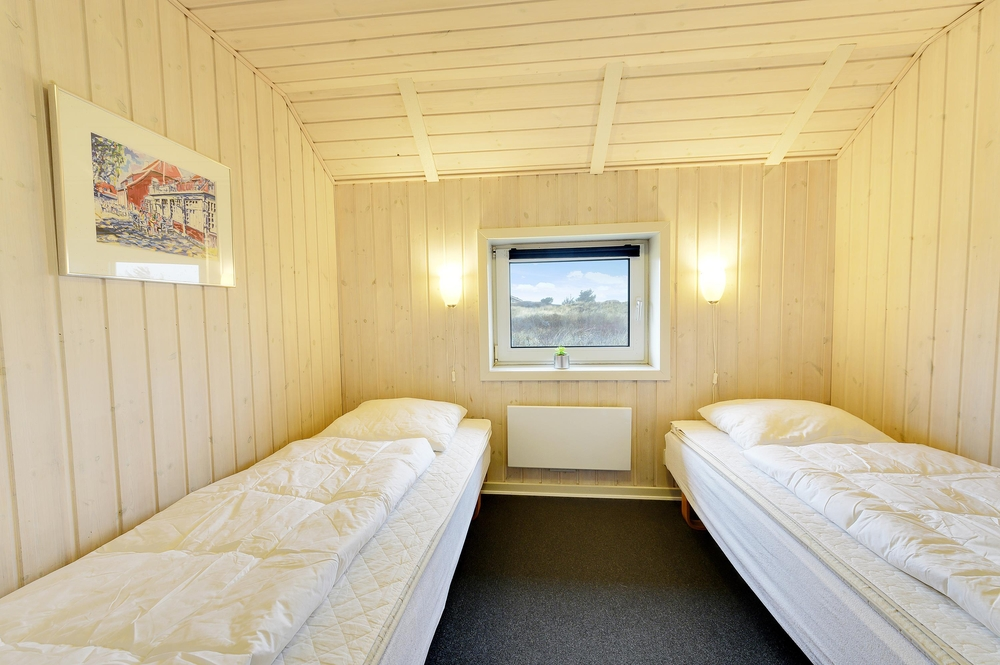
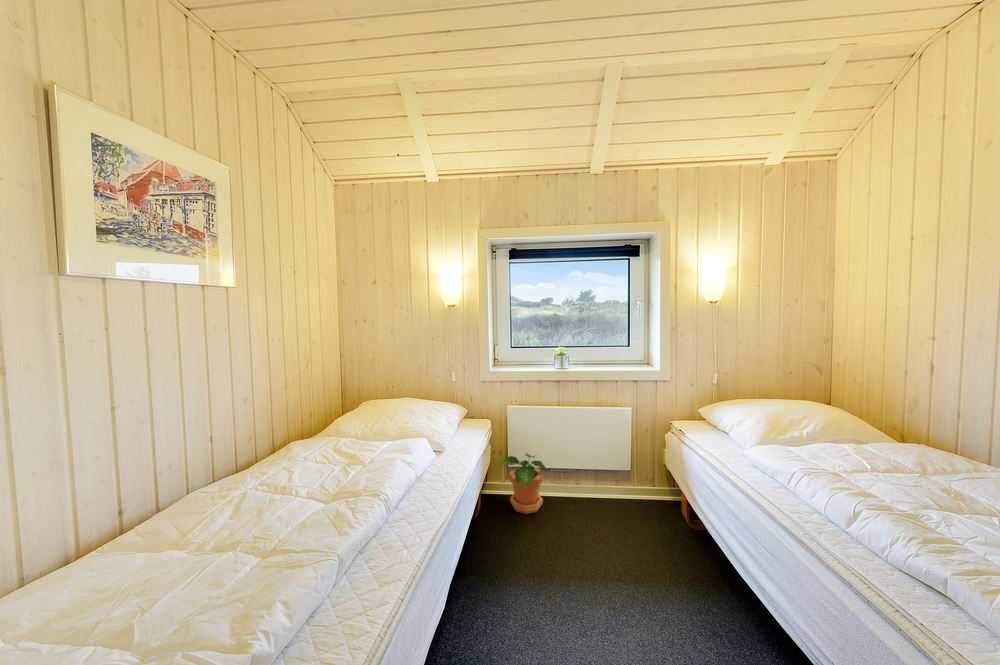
+ potted plant [500,452,548,515]
